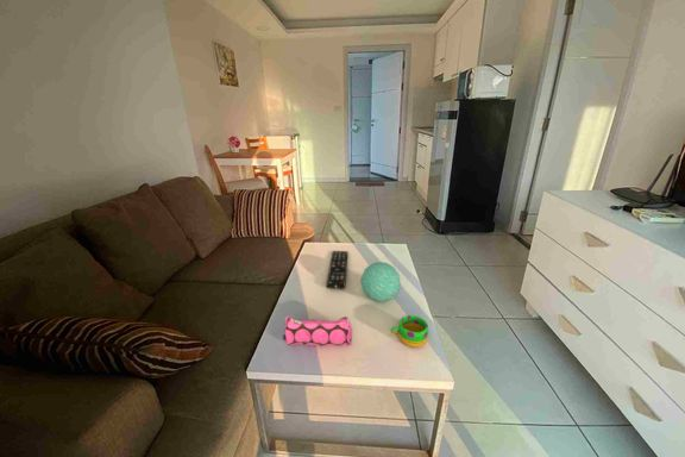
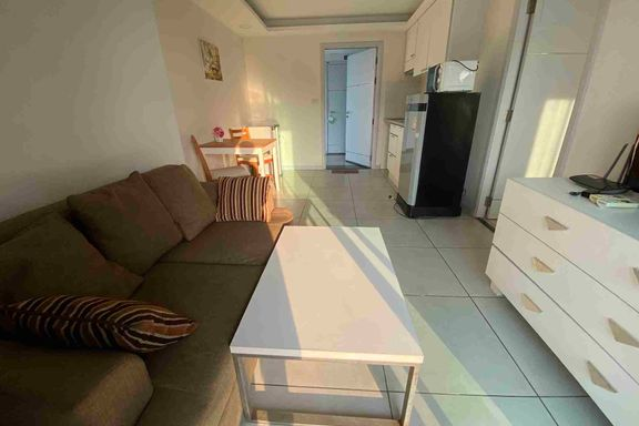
- pencil case [282,315,353,348]
- mug [390,314,429,349]
- decorative ball [360,261,402,303]
- remote control [326,250,348,289]
